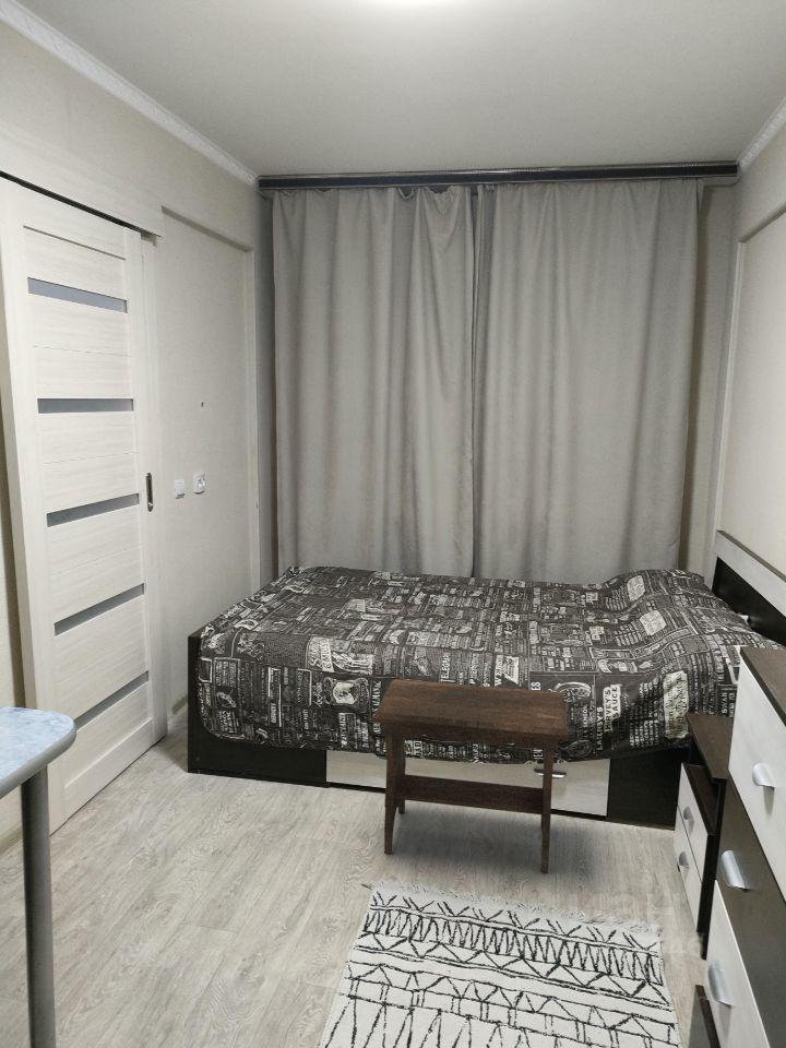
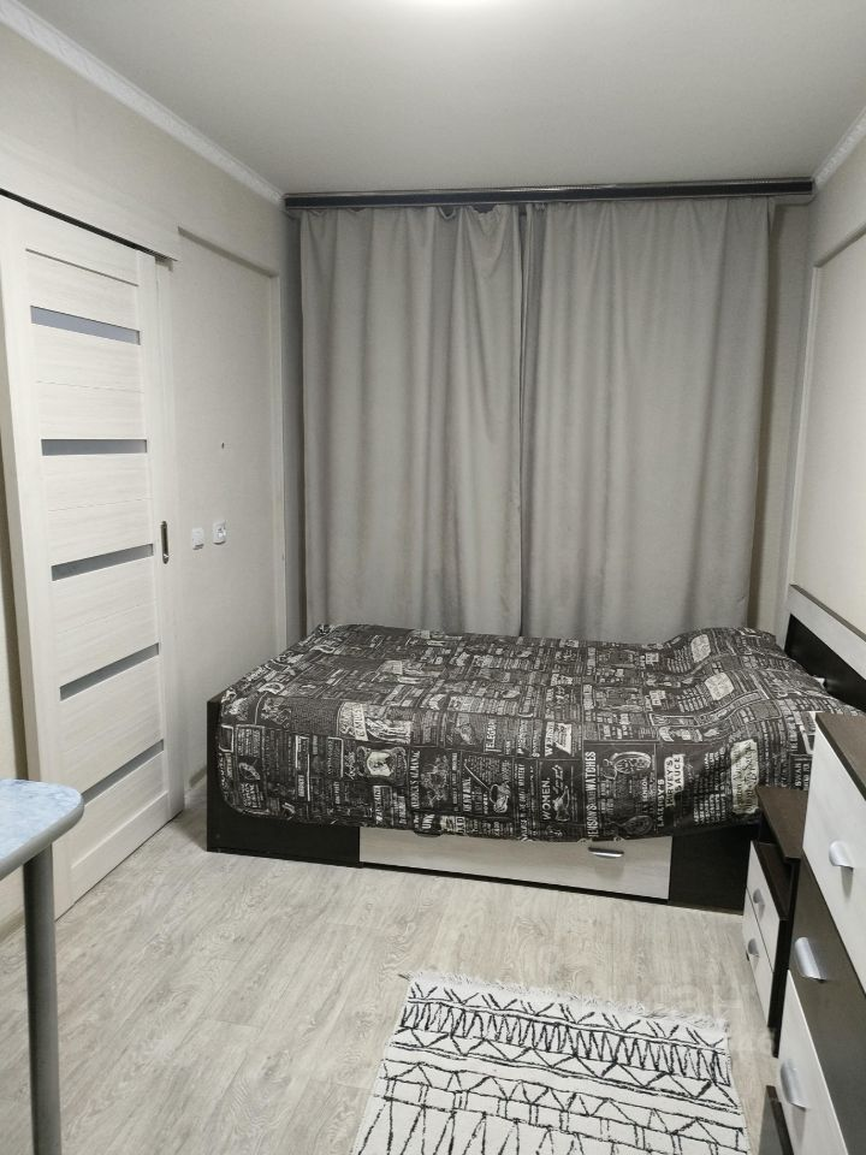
- footstool [371,678,570,874]
